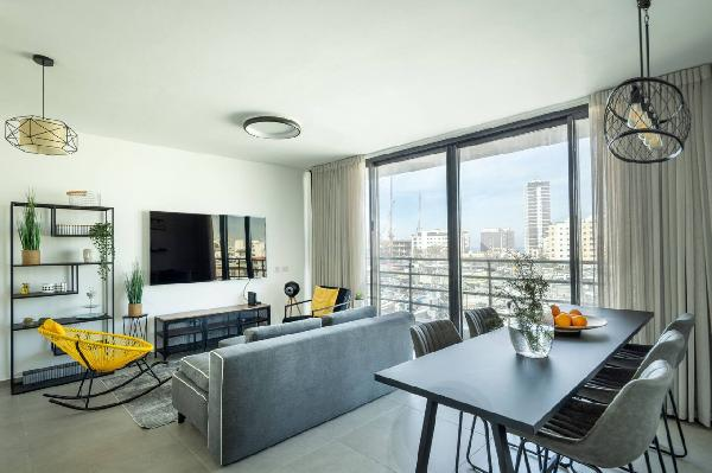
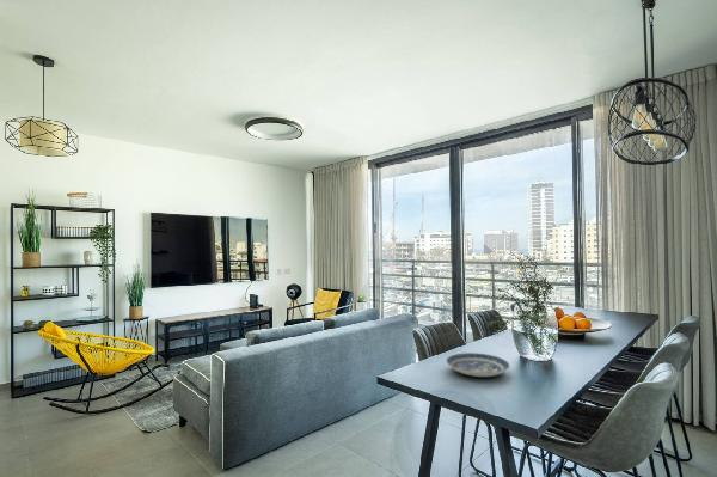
+ plate [446,351,510,378]
